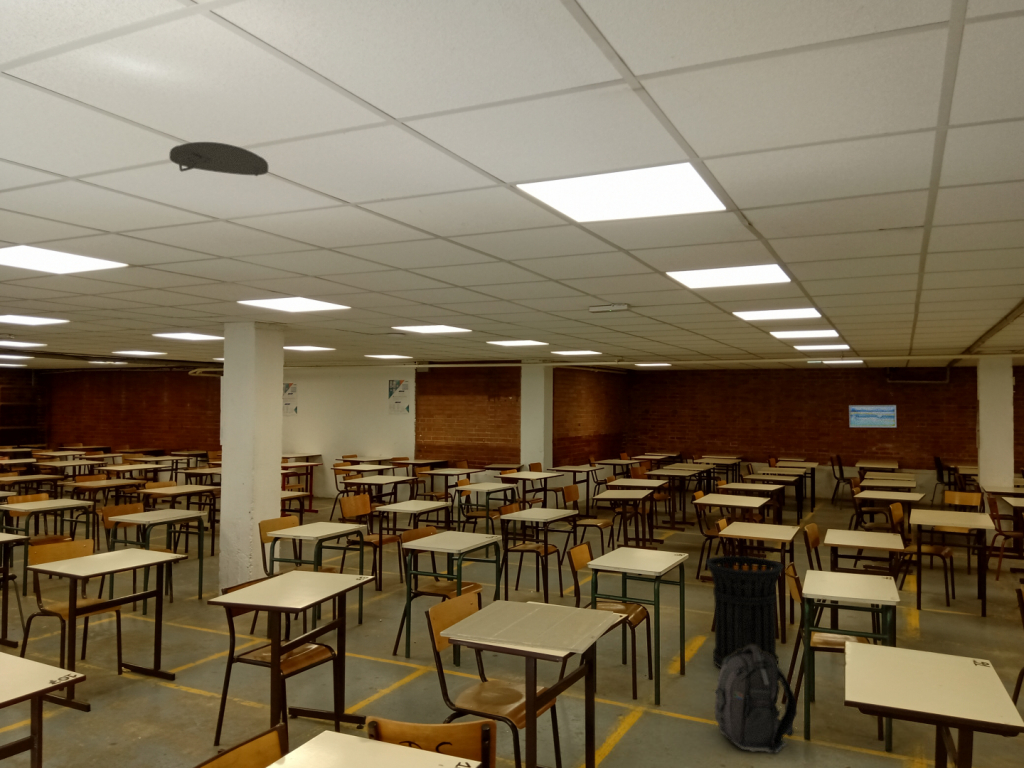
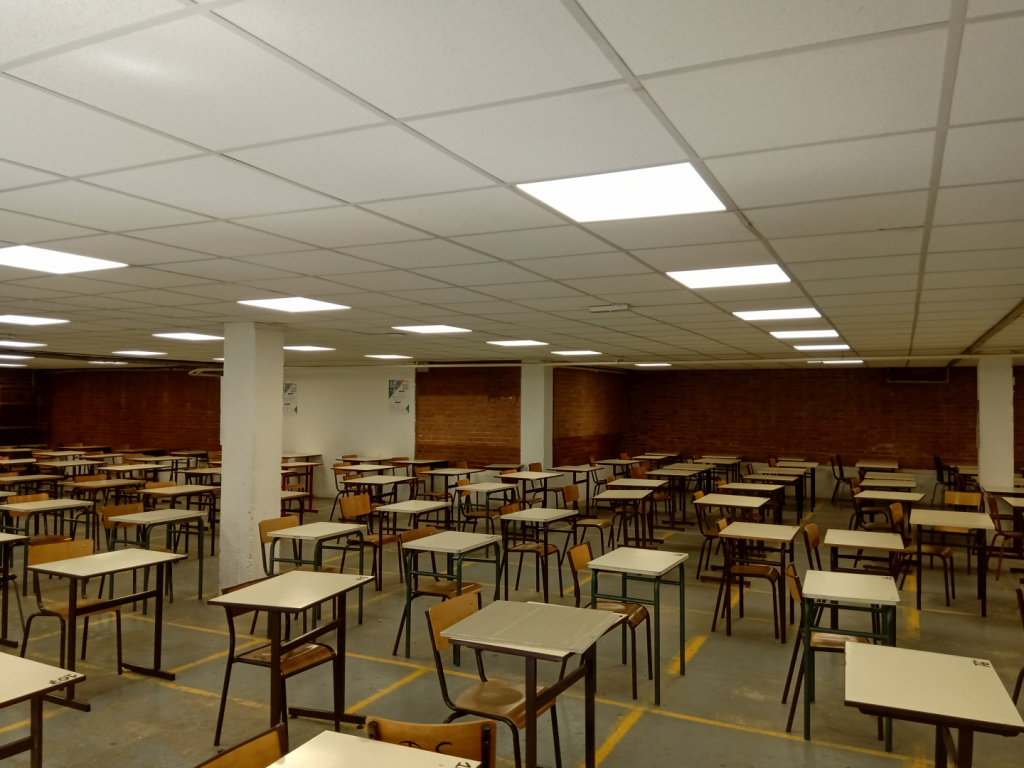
- trash can [705,555,784,669]
- wall art [848,404,898,429]
- smoke detector [168,141,269,177]
- backpack [712,645,798,754]
